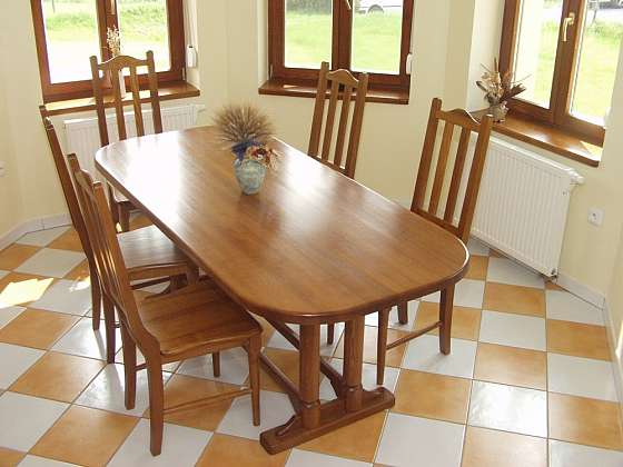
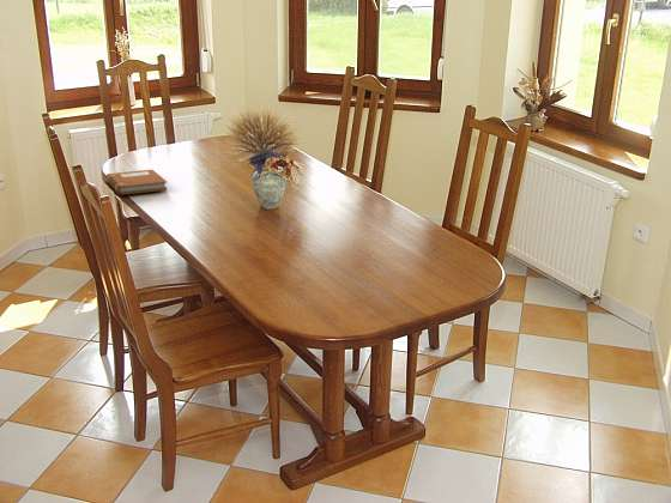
+ notebook [105,169,169,195]
